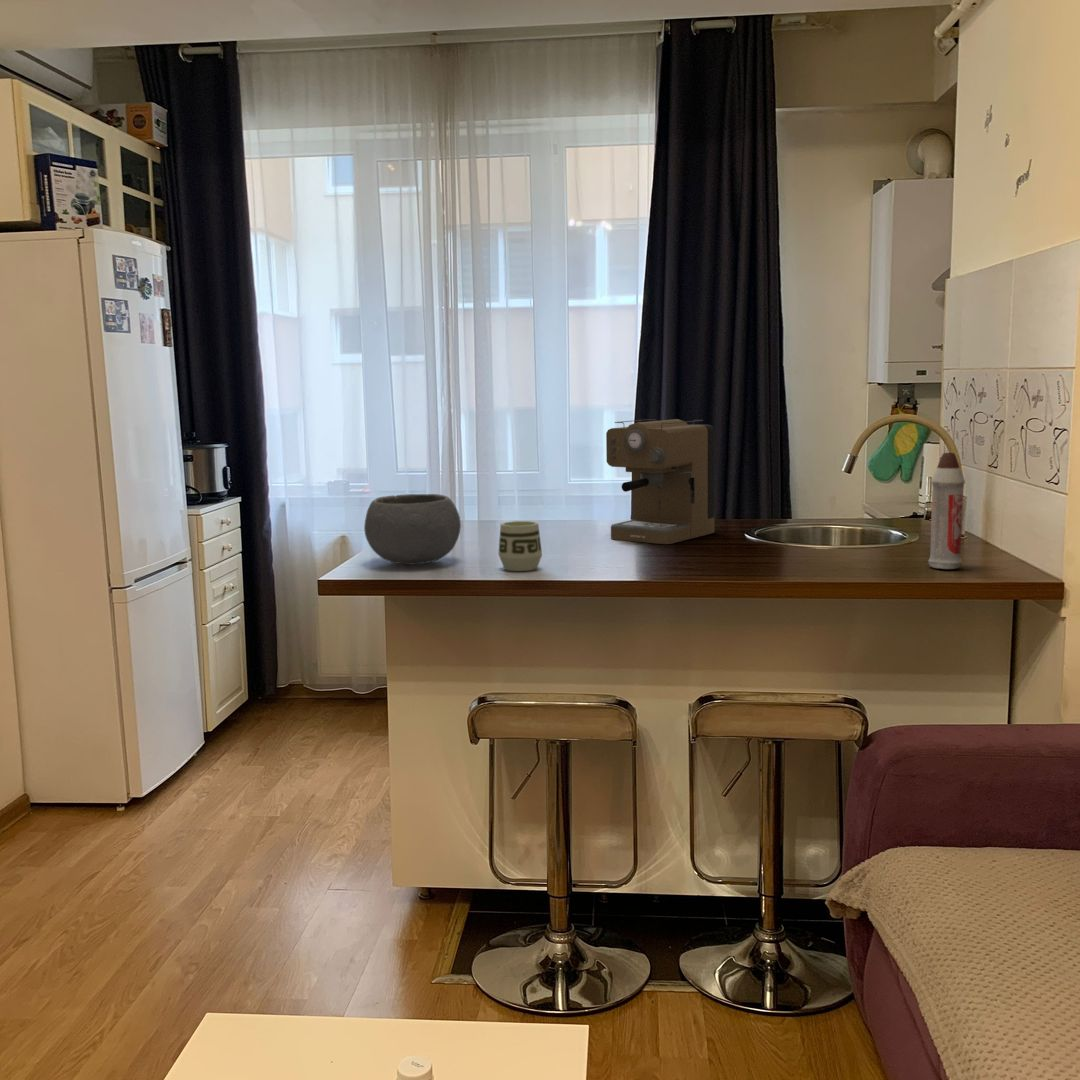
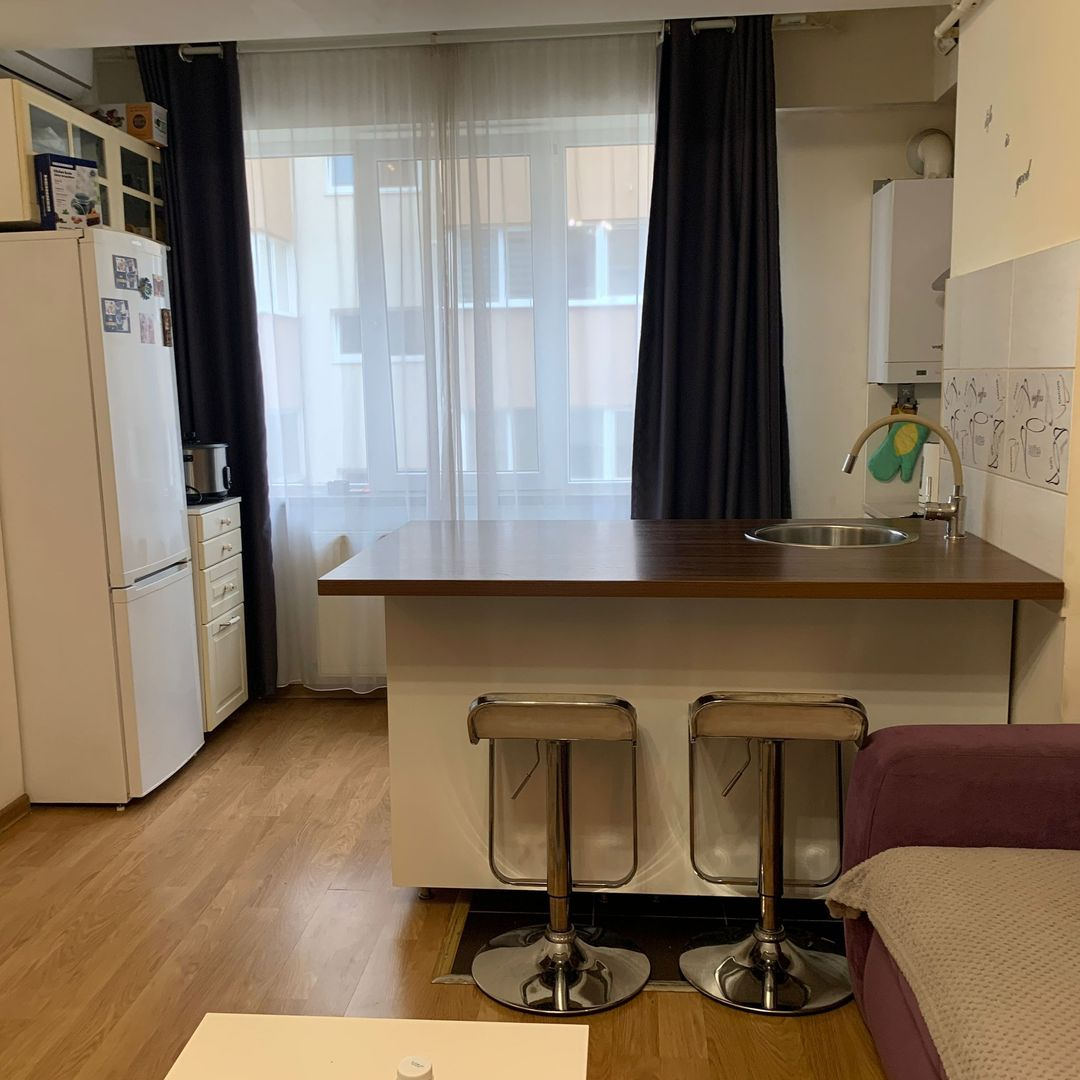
- coffee maker [605,418,716,545]
- cup [497,520,543,572]
- bowl [363,493,462,565]
- spray bottle [927,451,966,570]
